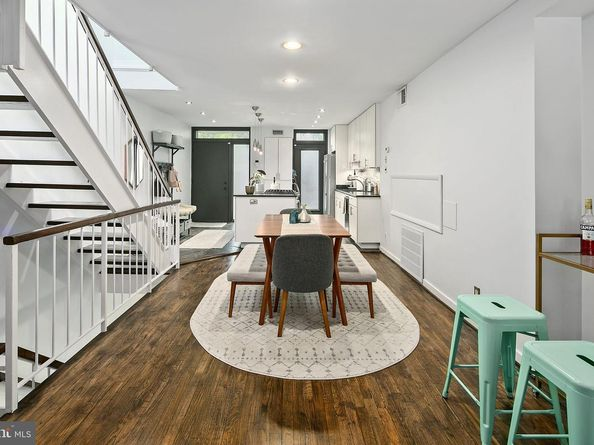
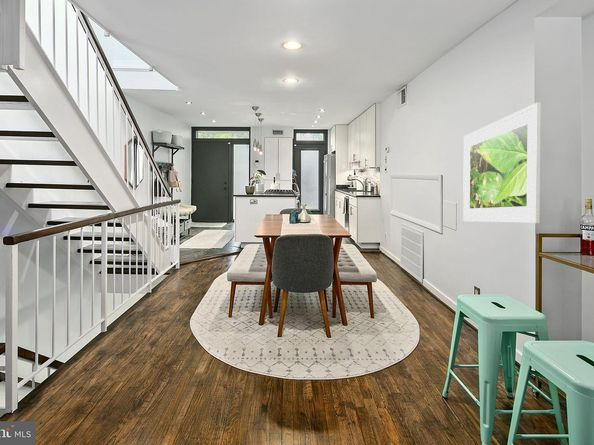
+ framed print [462,101,542,224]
